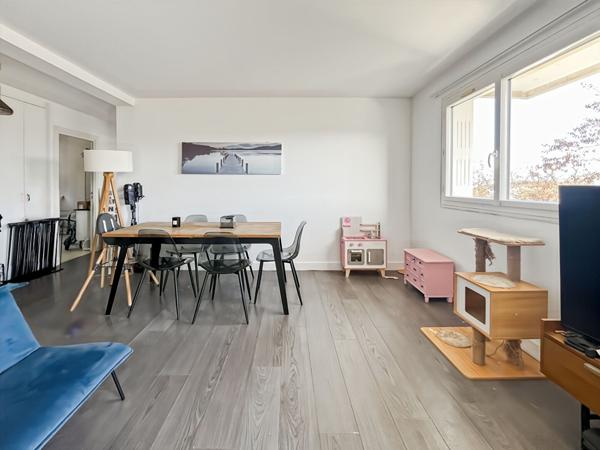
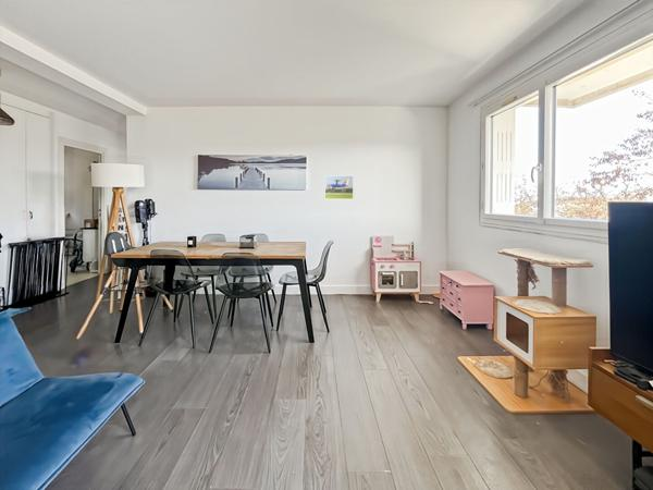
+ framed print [323,174,355,200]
